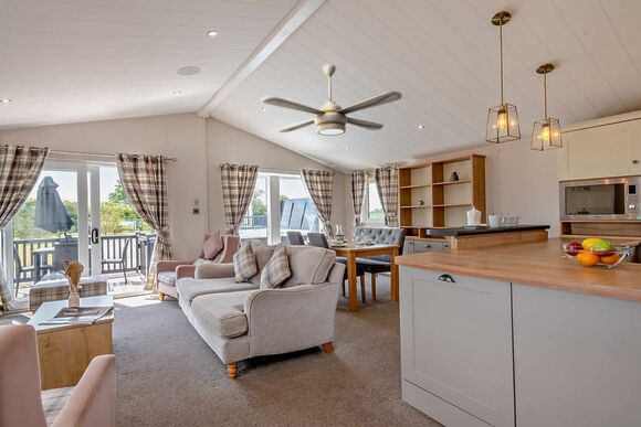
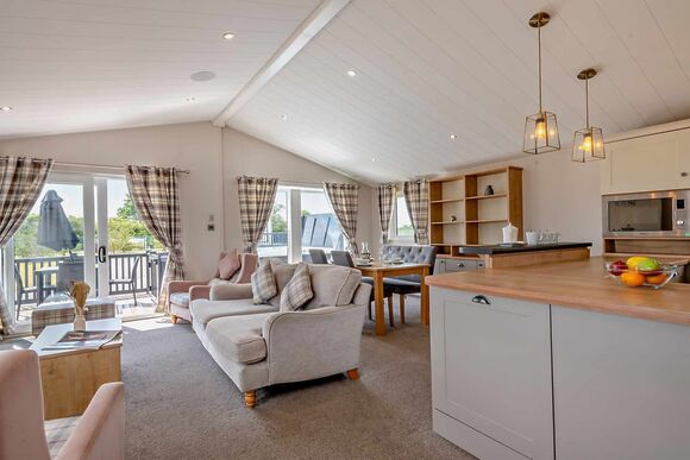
- ceiling fan [260,64,403,137]
